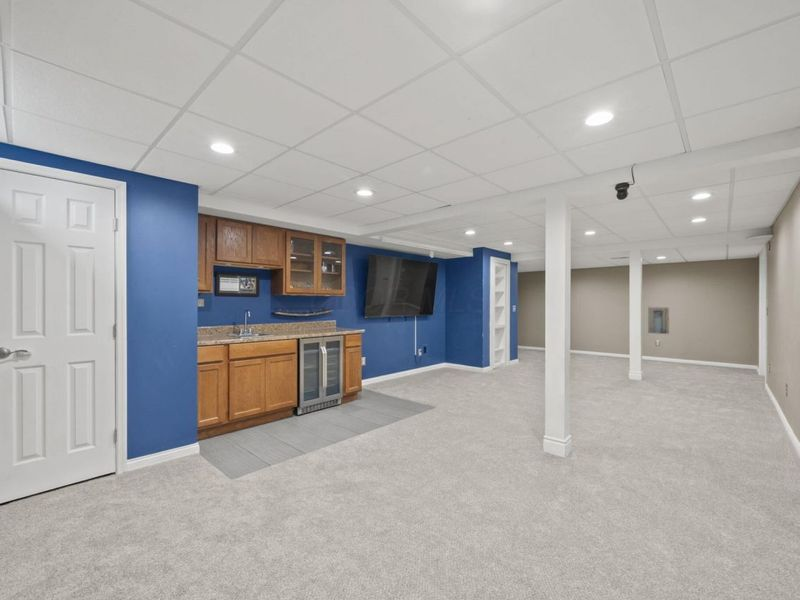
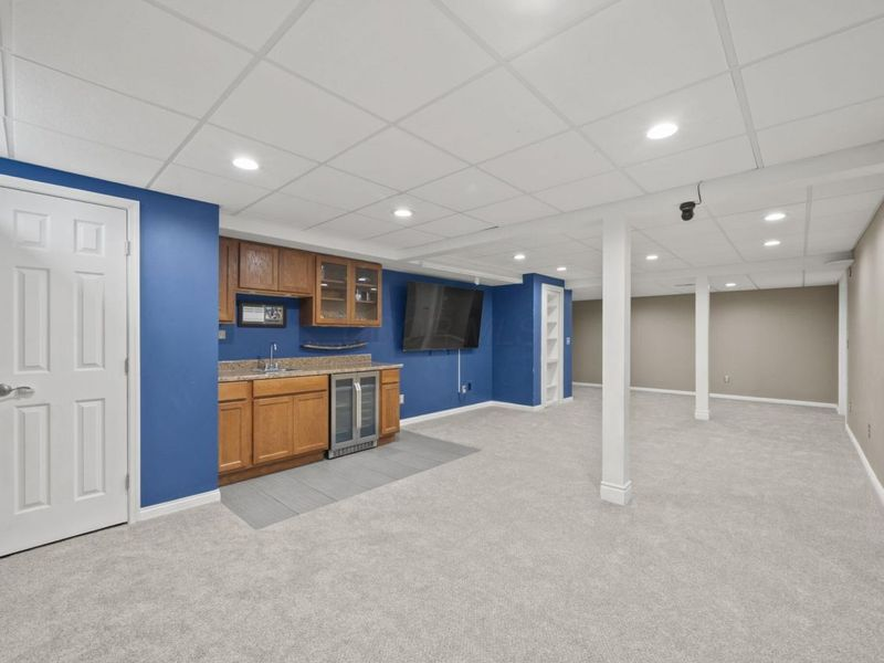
- wall art [647,306,670,335]
